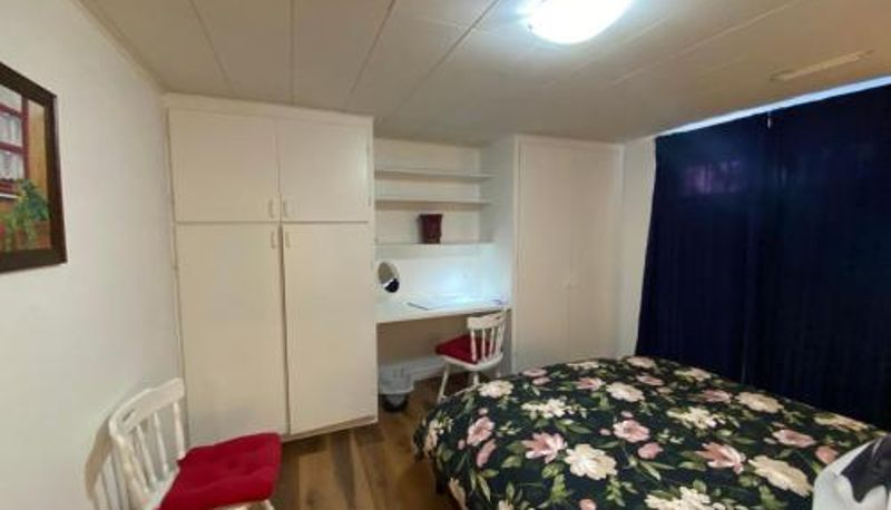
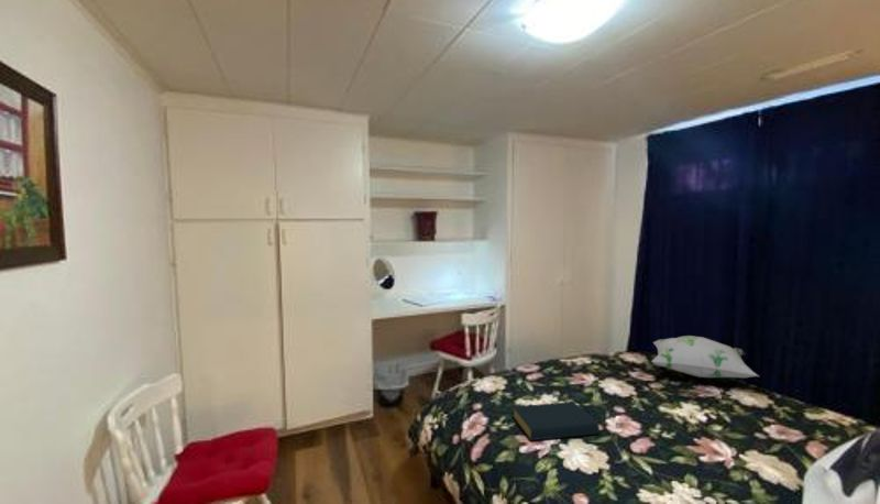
+ decorative pillow [650,335,760,379]
+ hardback book [512,401,601,441]
